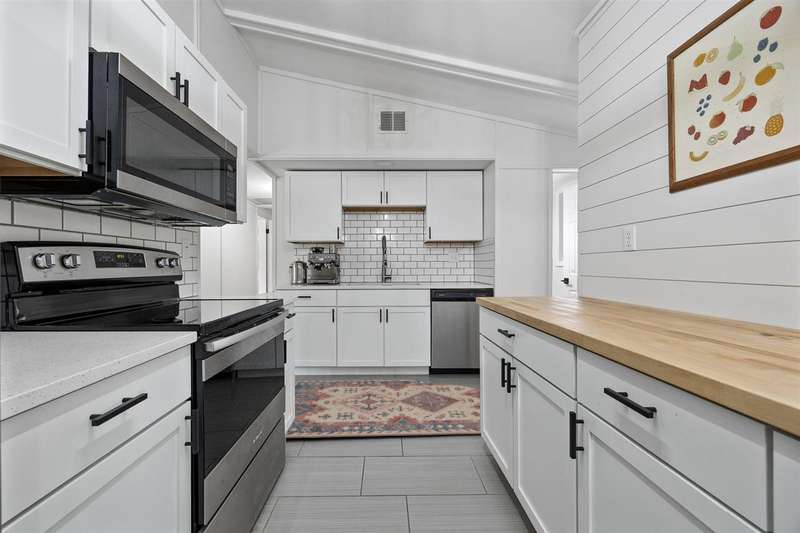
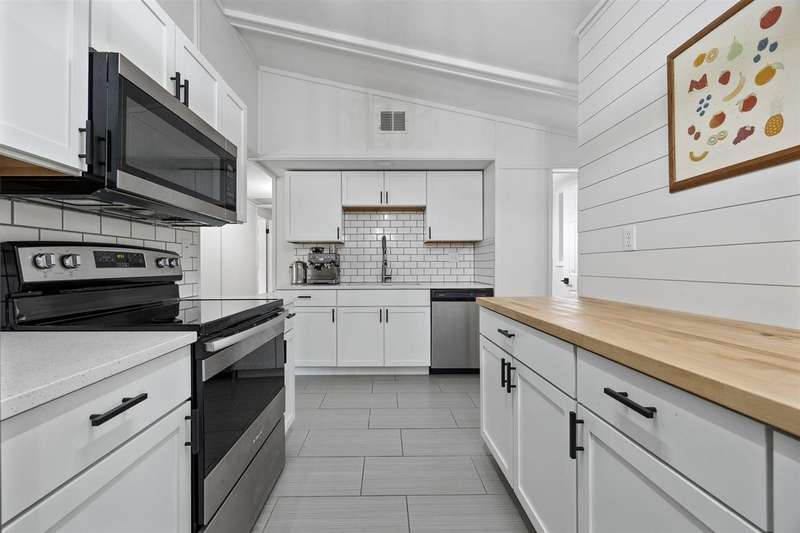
- rug [285,379,482,439]
